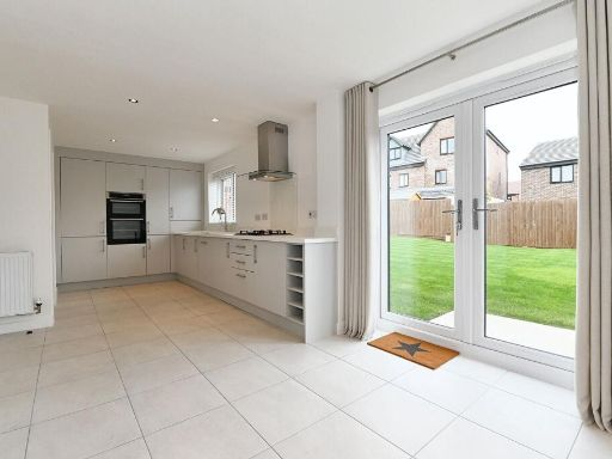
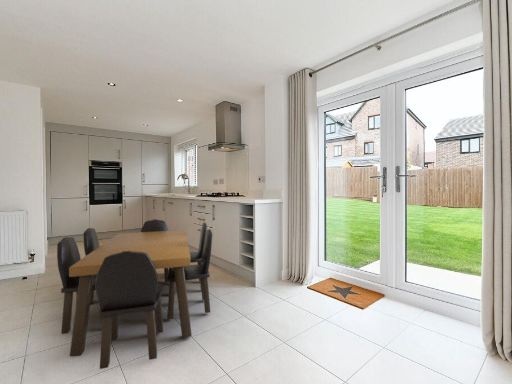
+ dining table [56,218,213,370]
